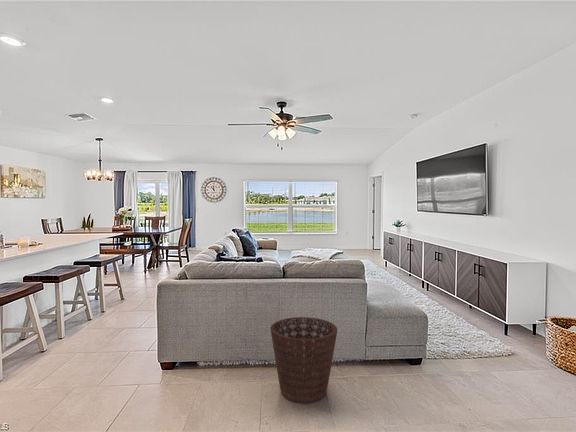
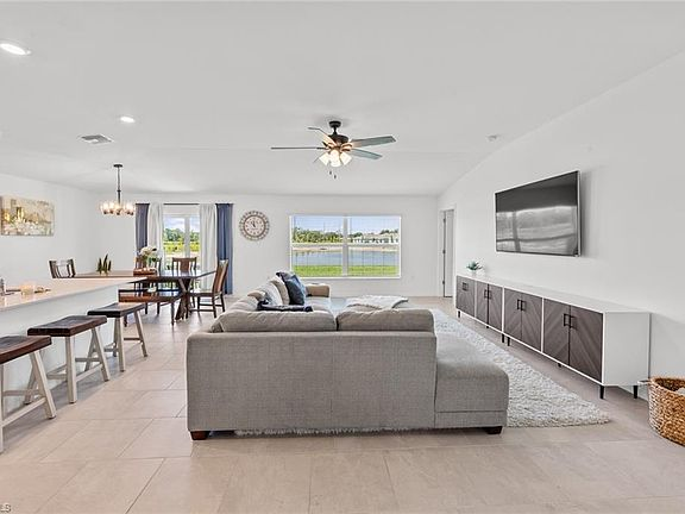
- basket [270,316,338,404]
